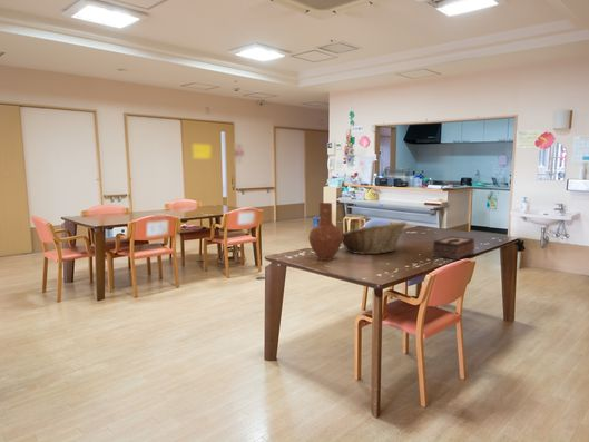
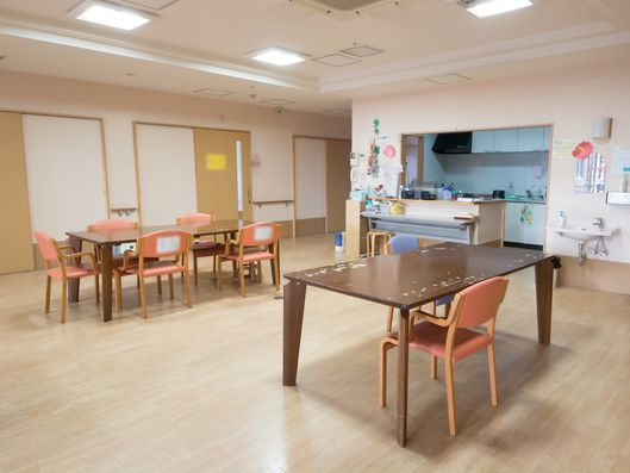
- tissue box [432,235,475,261]
- fruit basket [342,220,409,255]
- vase [307,202,343,262]
